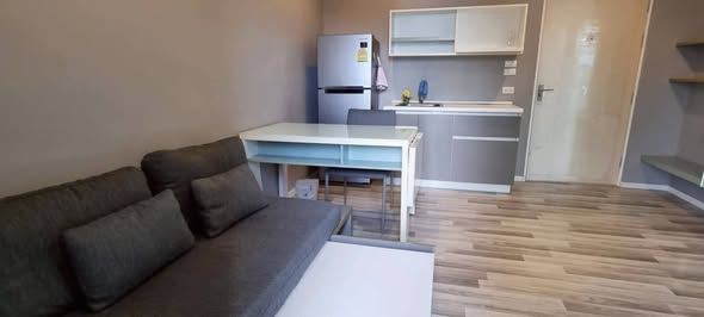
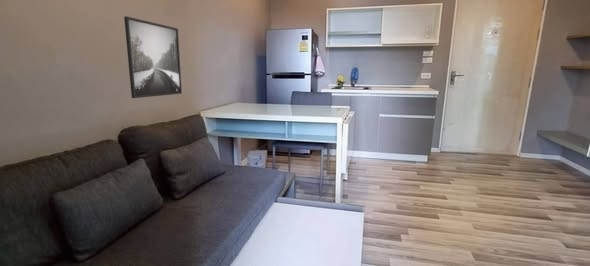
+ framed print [123,15,183,99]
